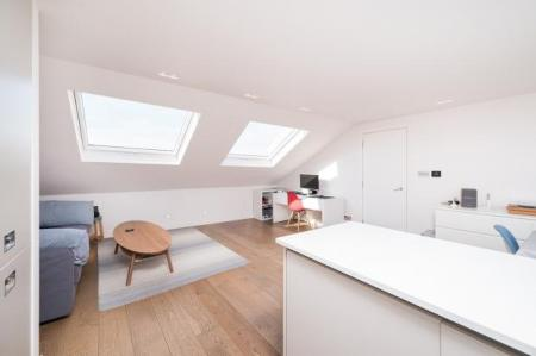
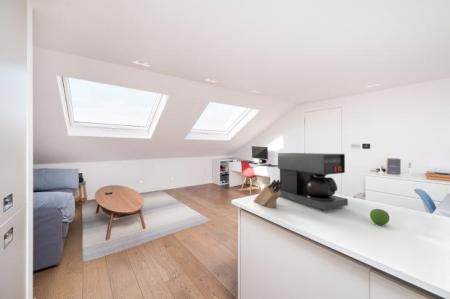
+ coffee maker [277,152,349,212]
+ knife block [253,179,283,209]
+ fruit [369,208,390,226]
